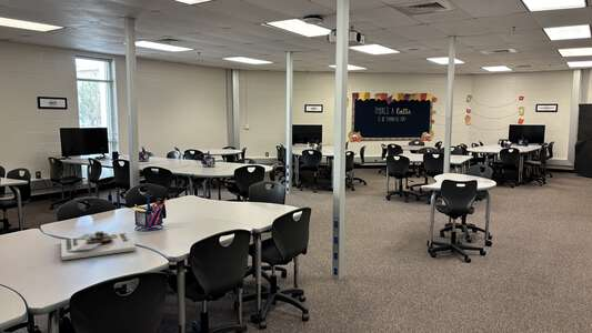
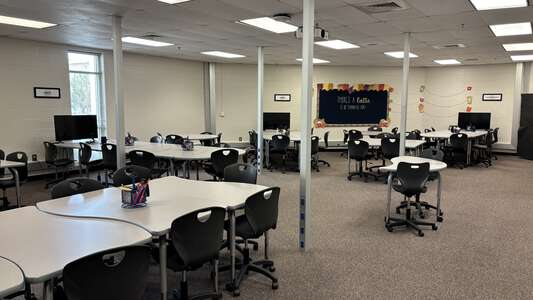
- board game [60,230,138,261]
